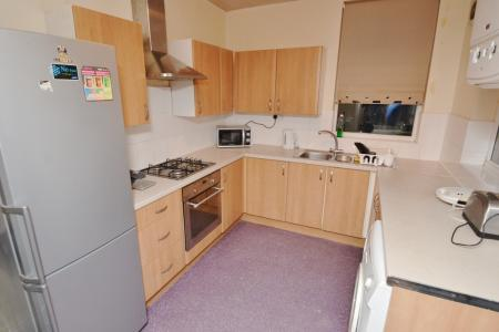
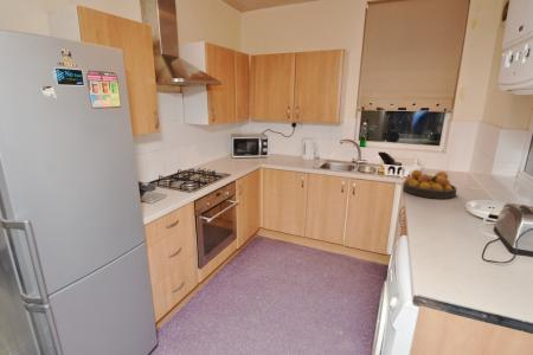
+ fruit bowl [402,168,458,200]
